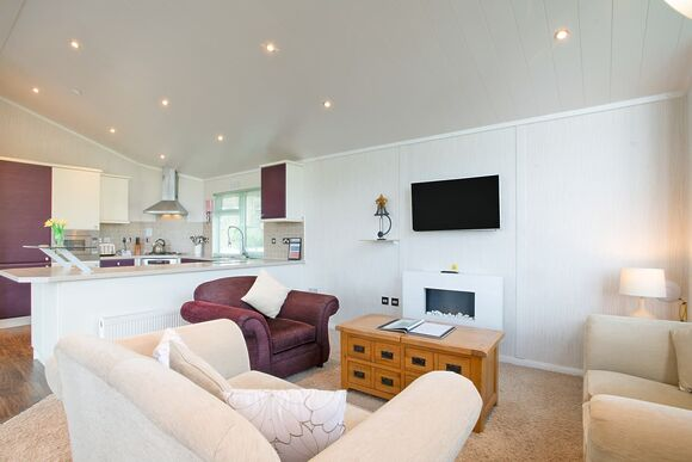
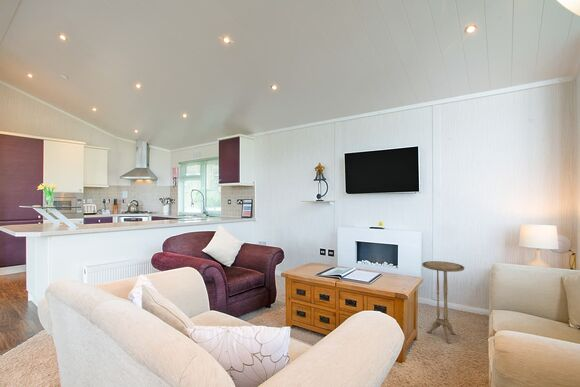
+ side table [421,260,465,345]
